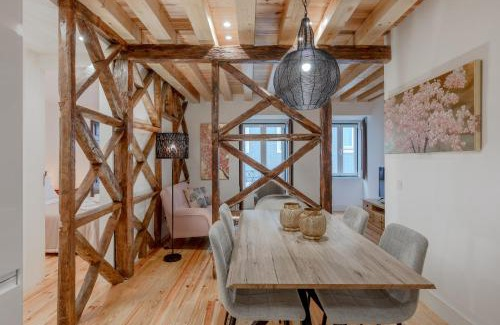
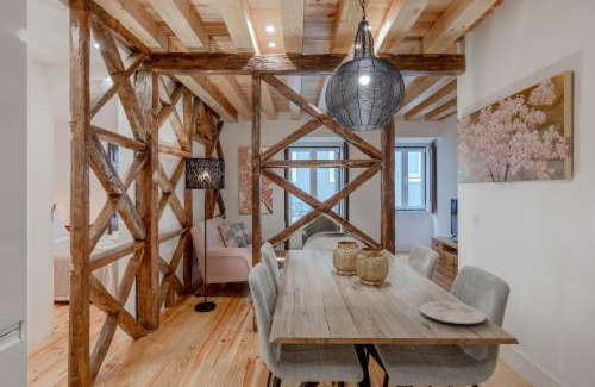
+ plate [418,300,487,325]
